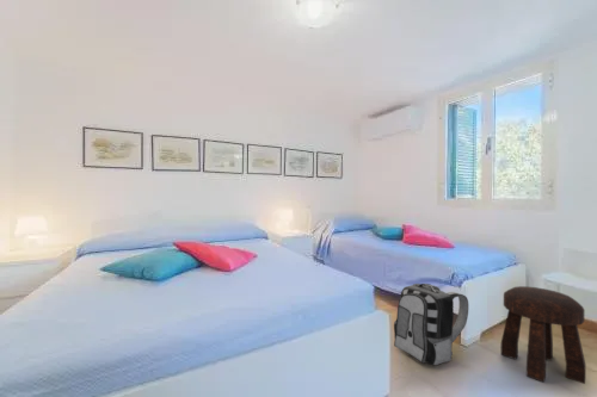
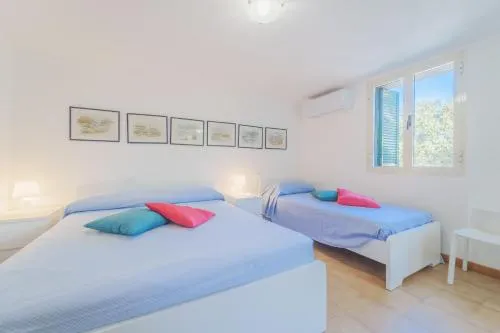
- backpack [393,283,469,366]
- stool [499,285,587,385]
